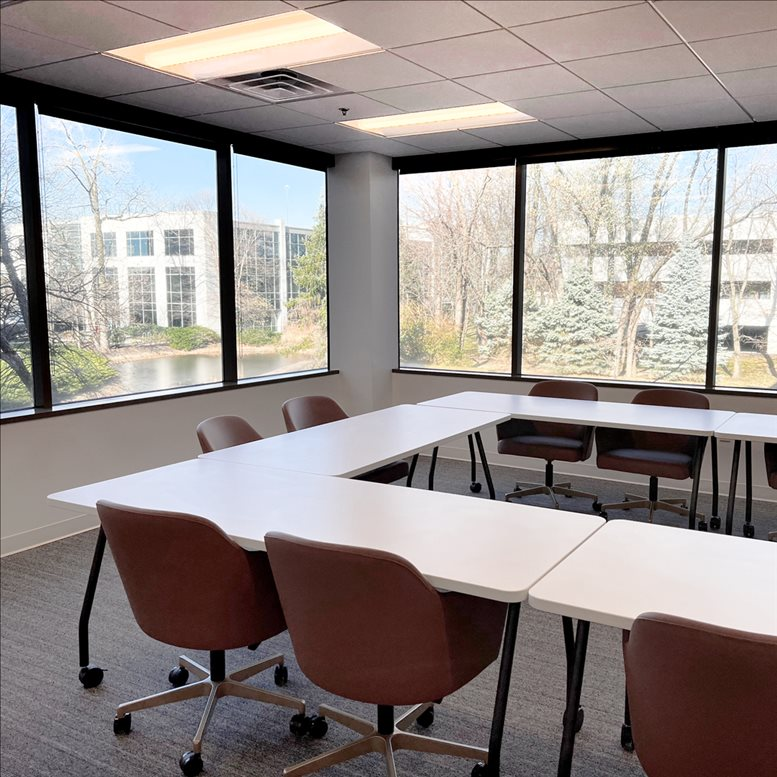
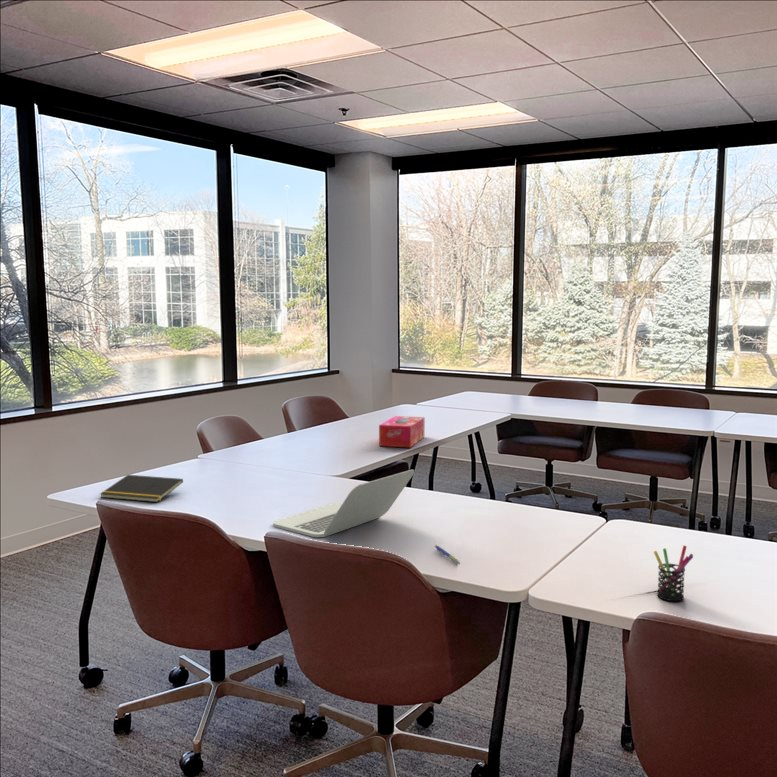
+ tissue box [378,415,425,449]
+ notepad [99,474,184,503]
+ pen [434,544,461,564]
+ pen holder [653,545,694,602]
+ laptop [272,469,415,538]
